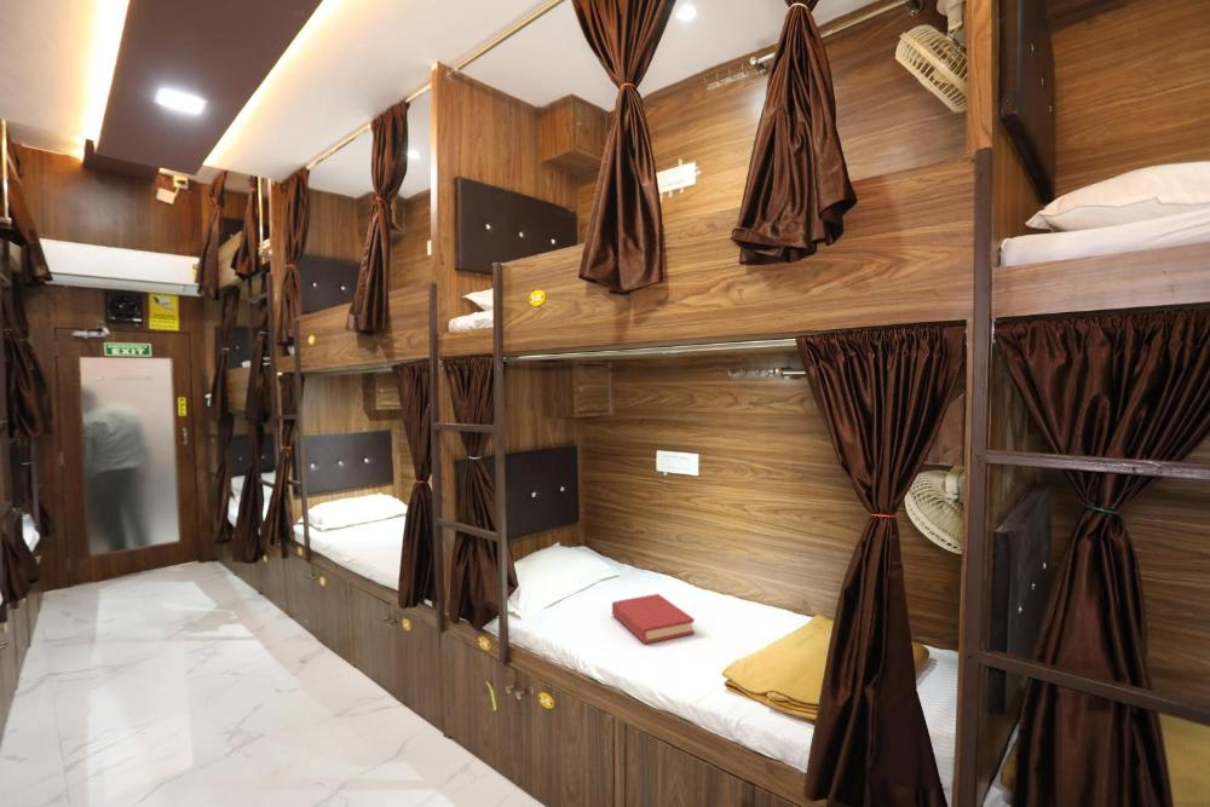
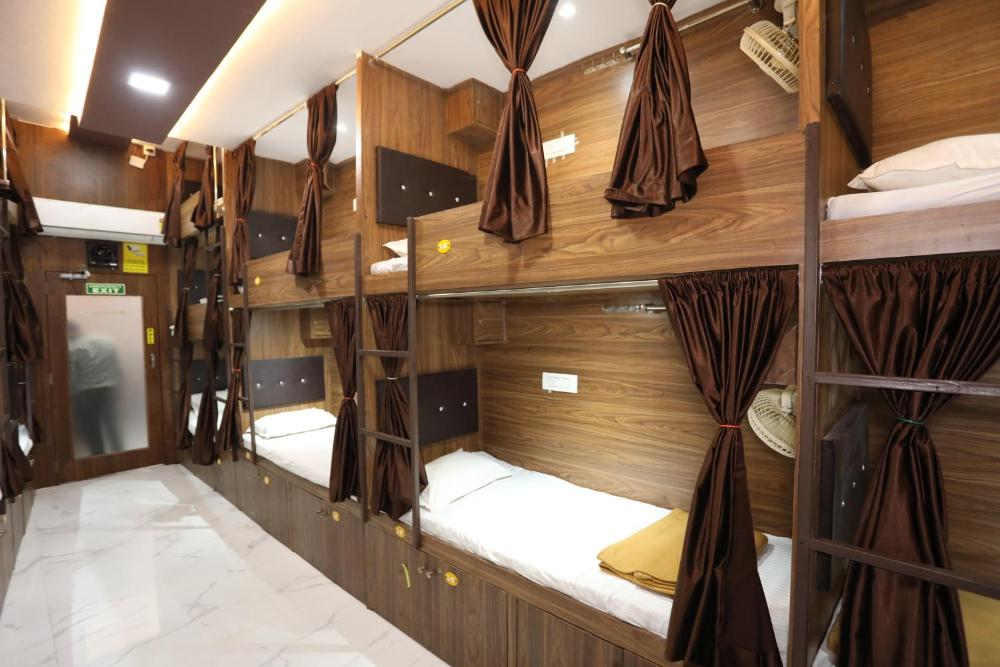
- hardback book [611,593,696,645]
